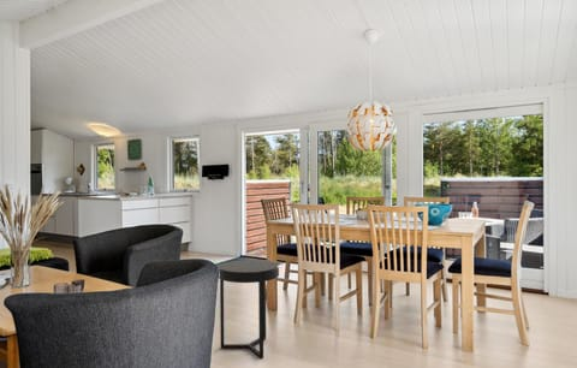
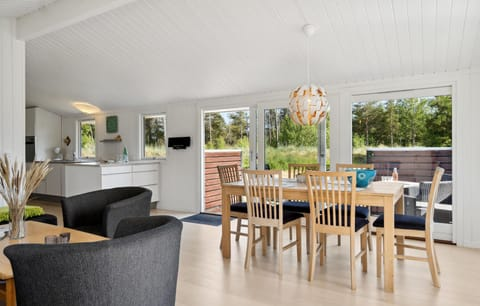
- side table [218,259,280,360]
